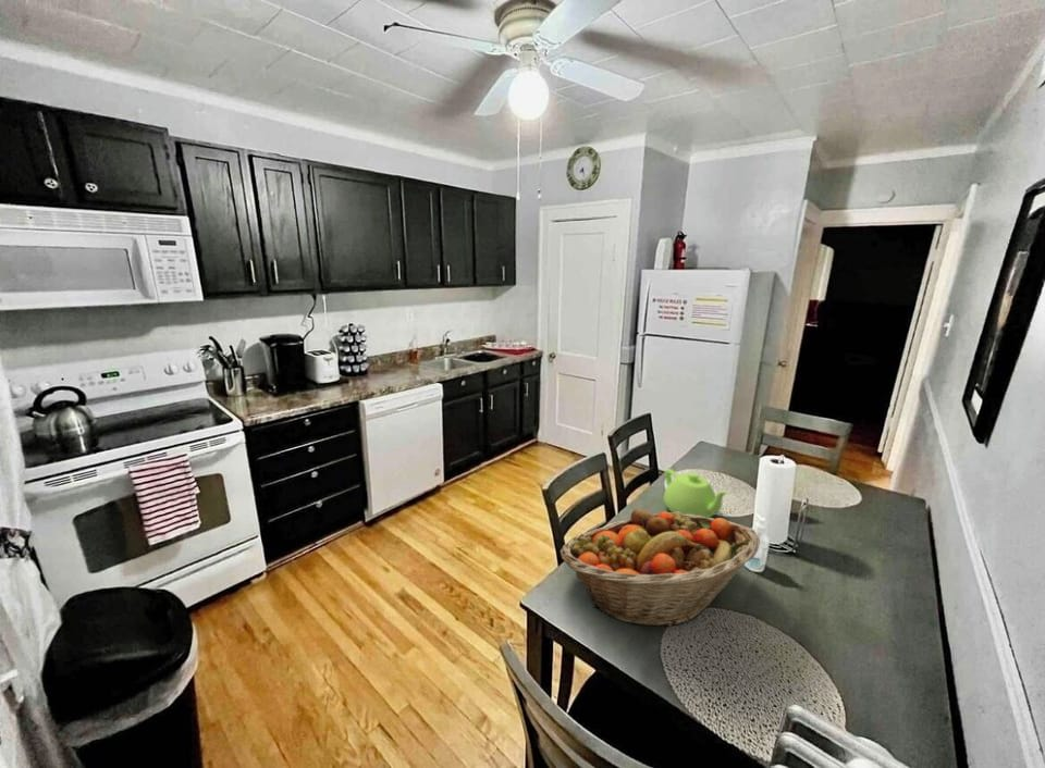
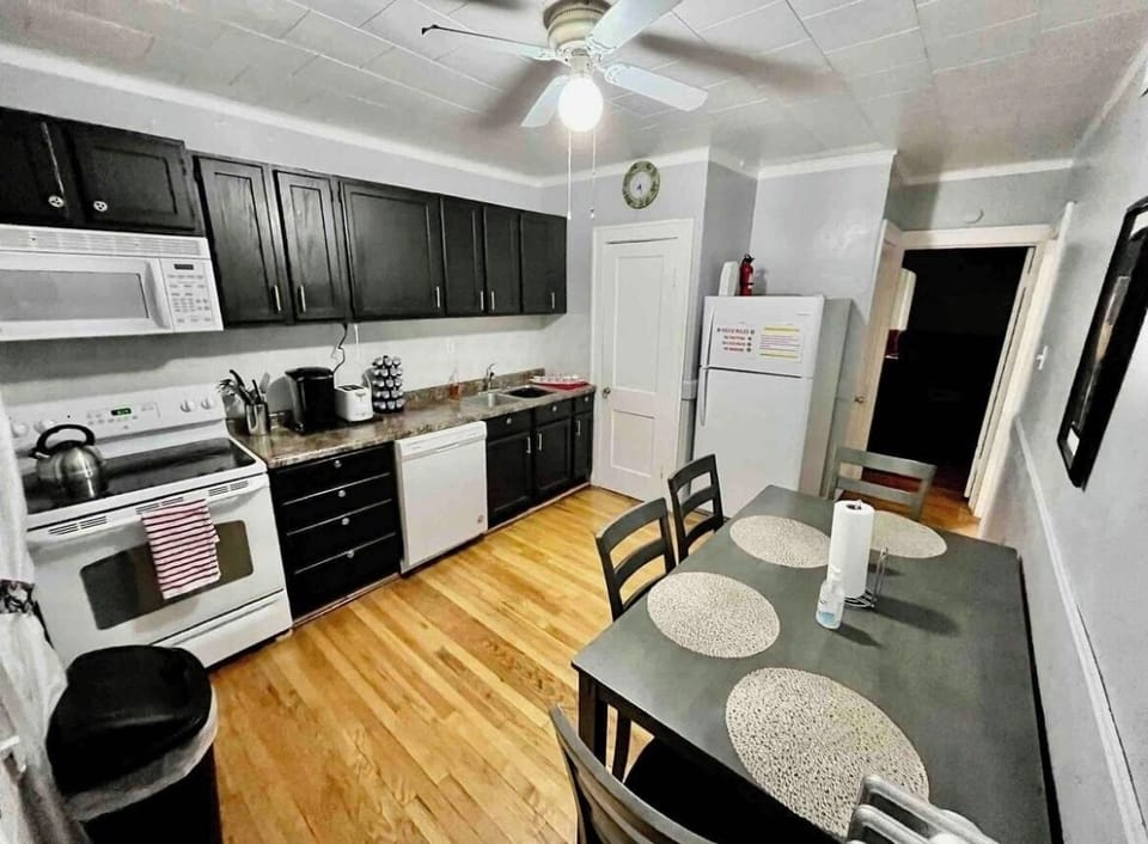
- fruit basket [560,507,761,627]
- teapot [663,468,730,518]
